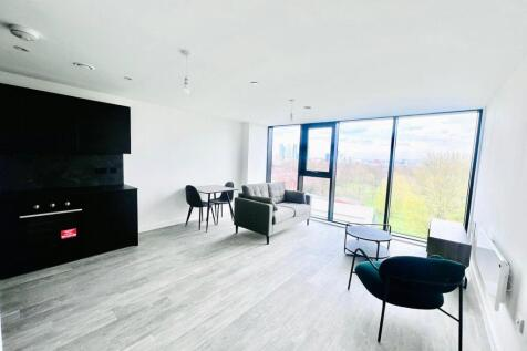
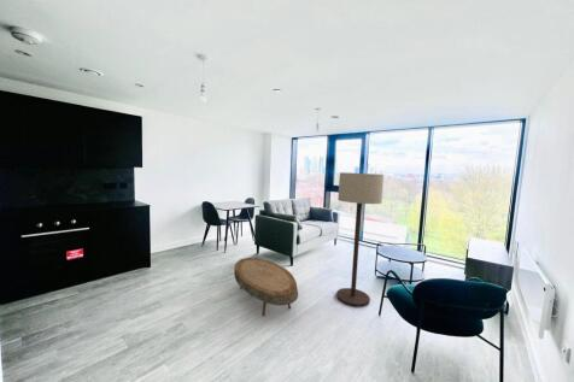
+ coffee table [233,257,299,318]
+ floor lamp [335,171,385,307]
